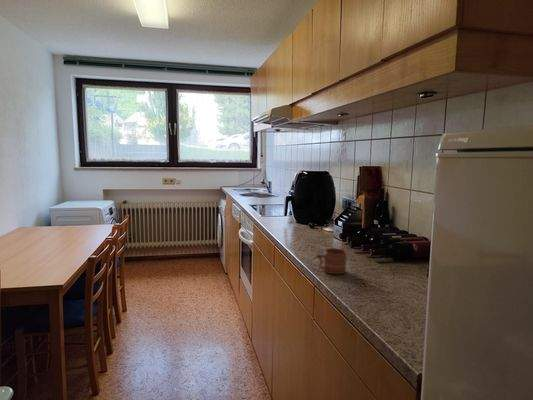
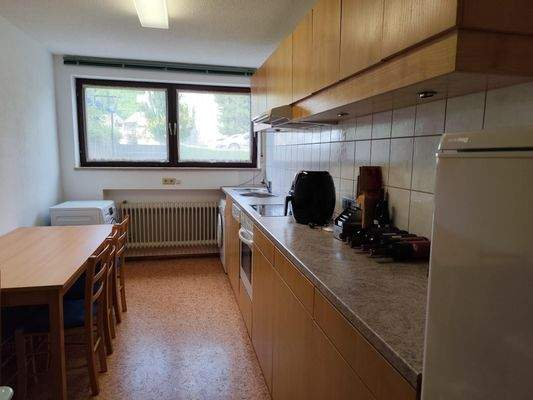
- mug [312,247,348,275]
